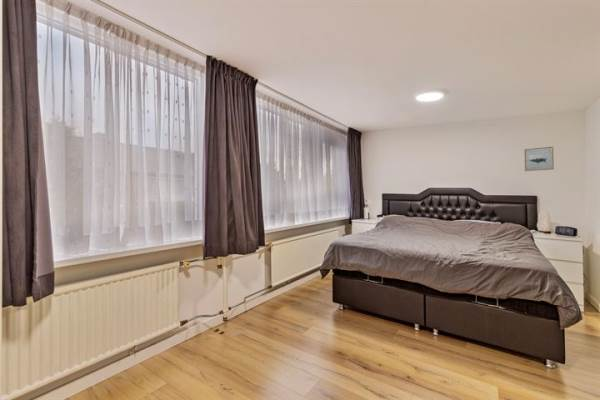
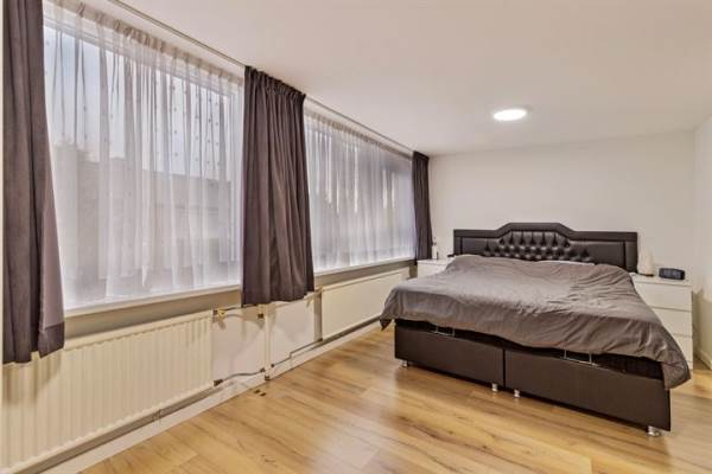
- wall art [523,146,555,172]
